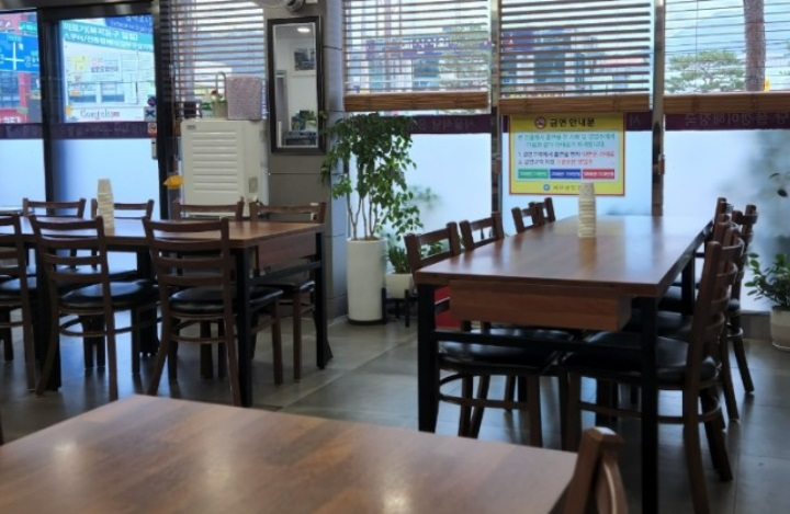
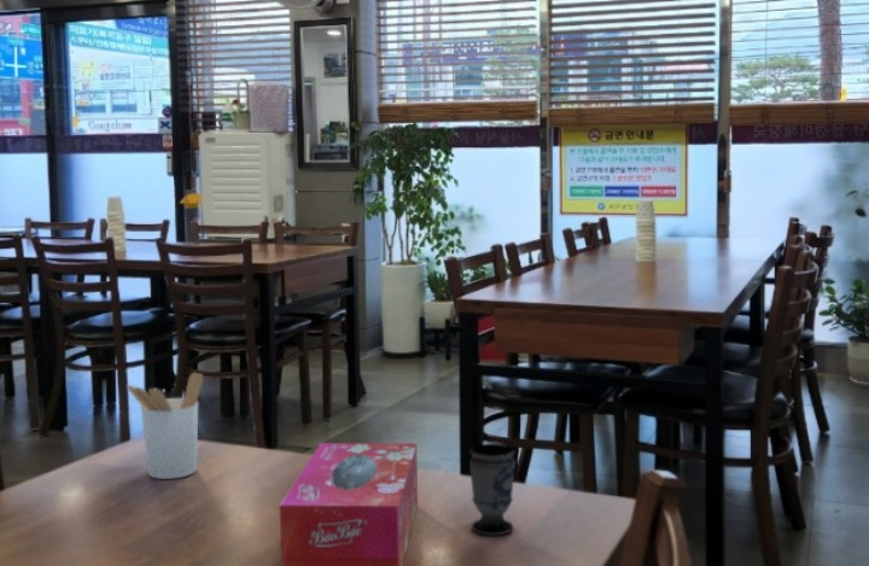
+ utensil holder [126,372,204,480]
+ cup [468,442,517,536]
+ tissue box [279,442,419,566]
